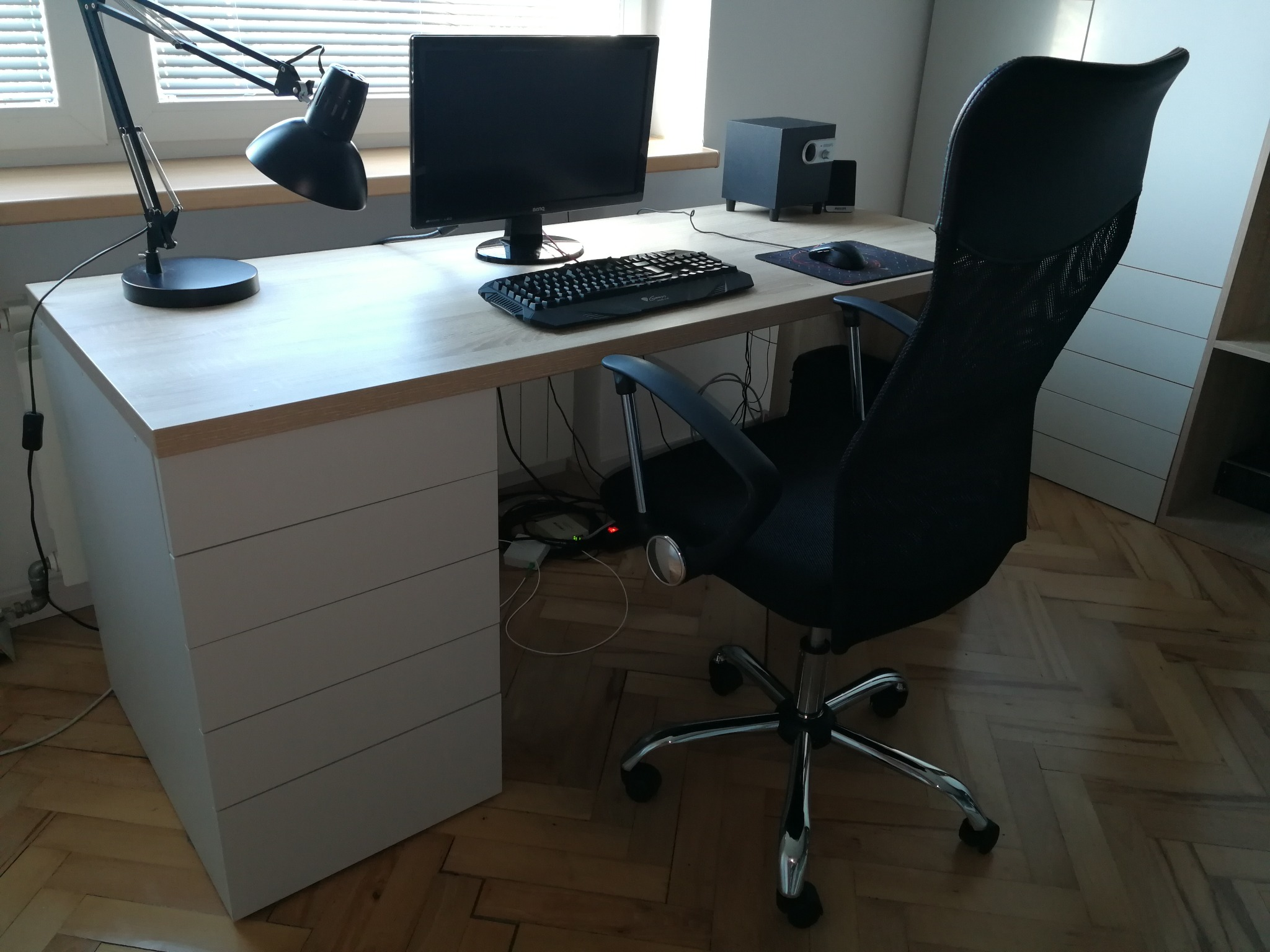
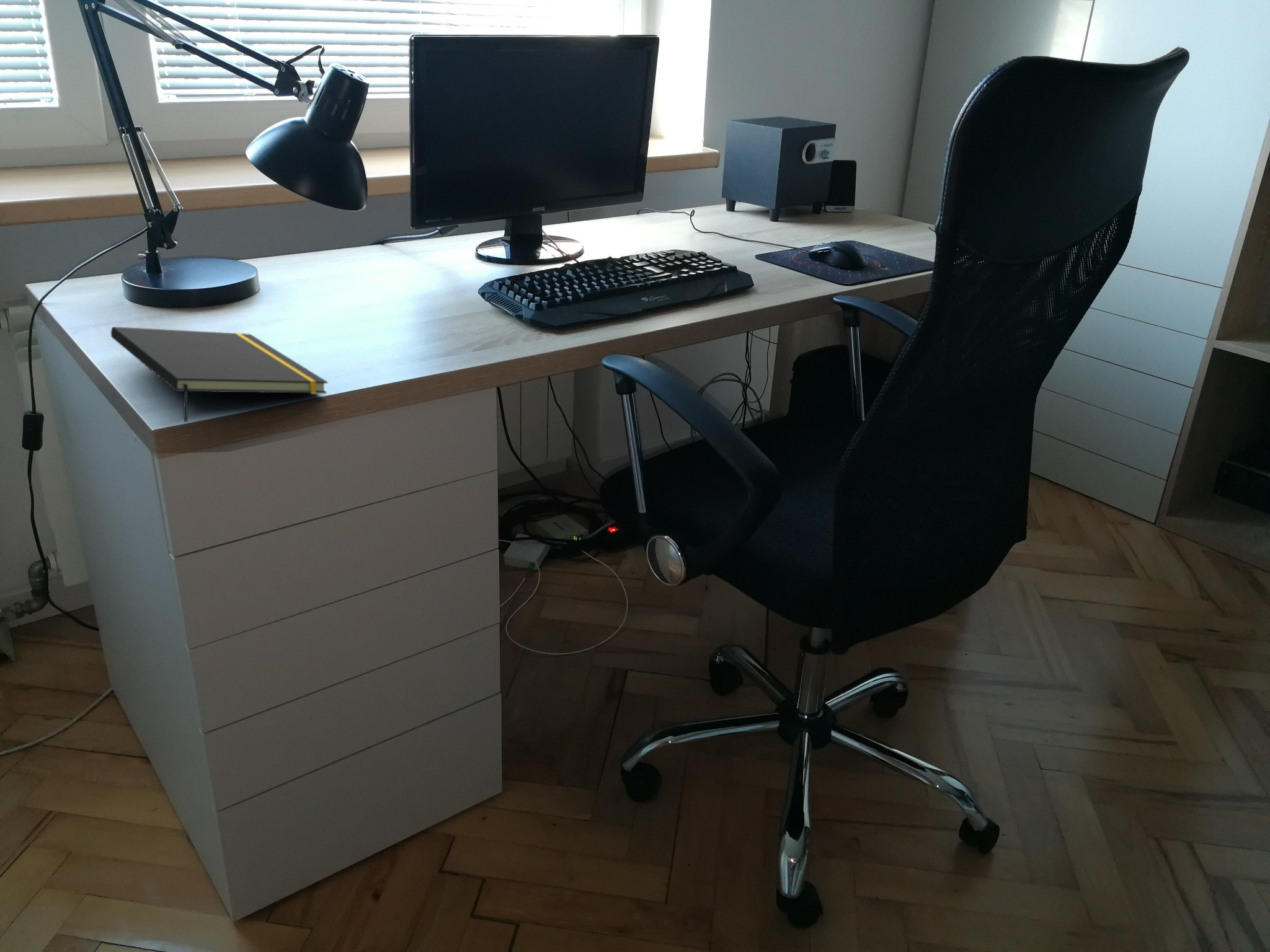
+ notepad [110,326,328,423]
